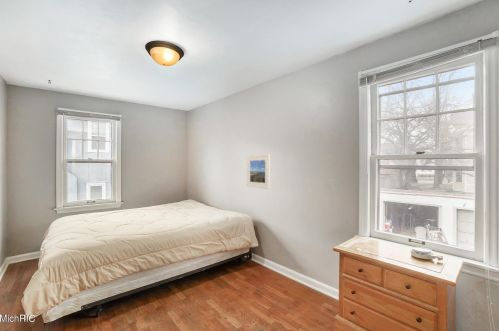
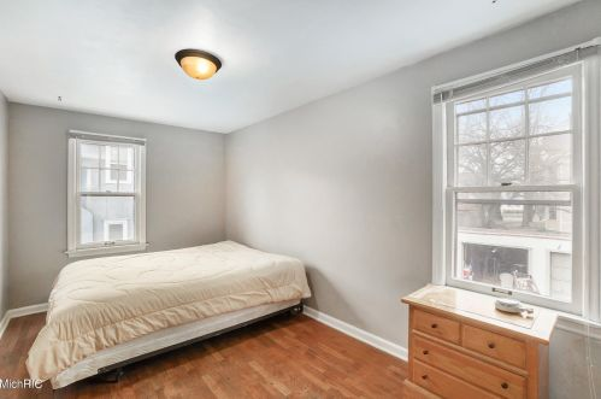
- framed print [246,154,271,190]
